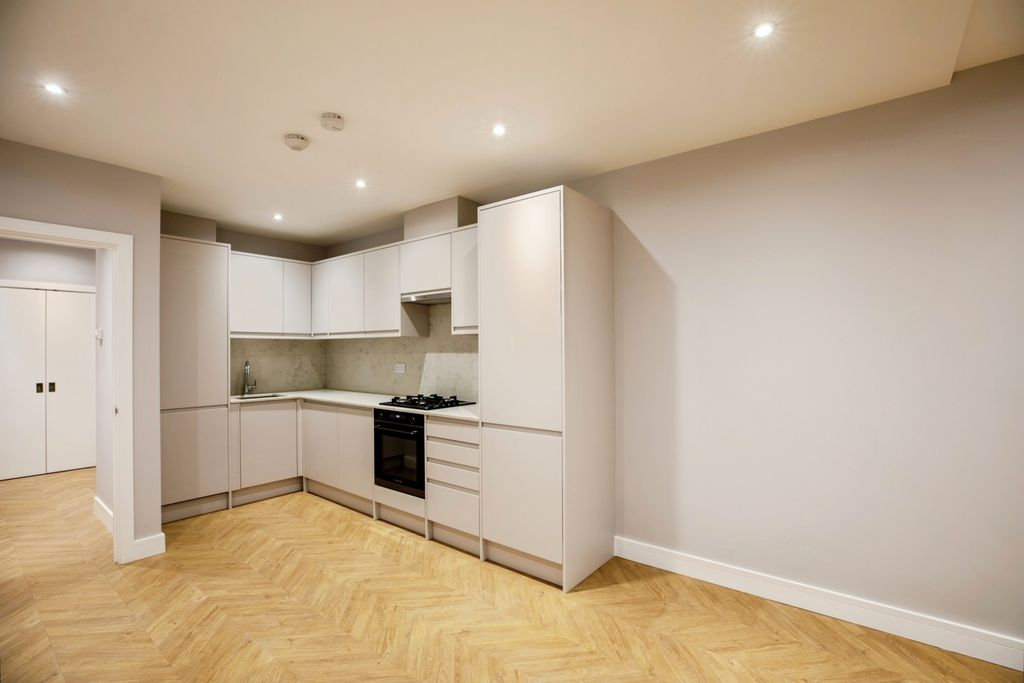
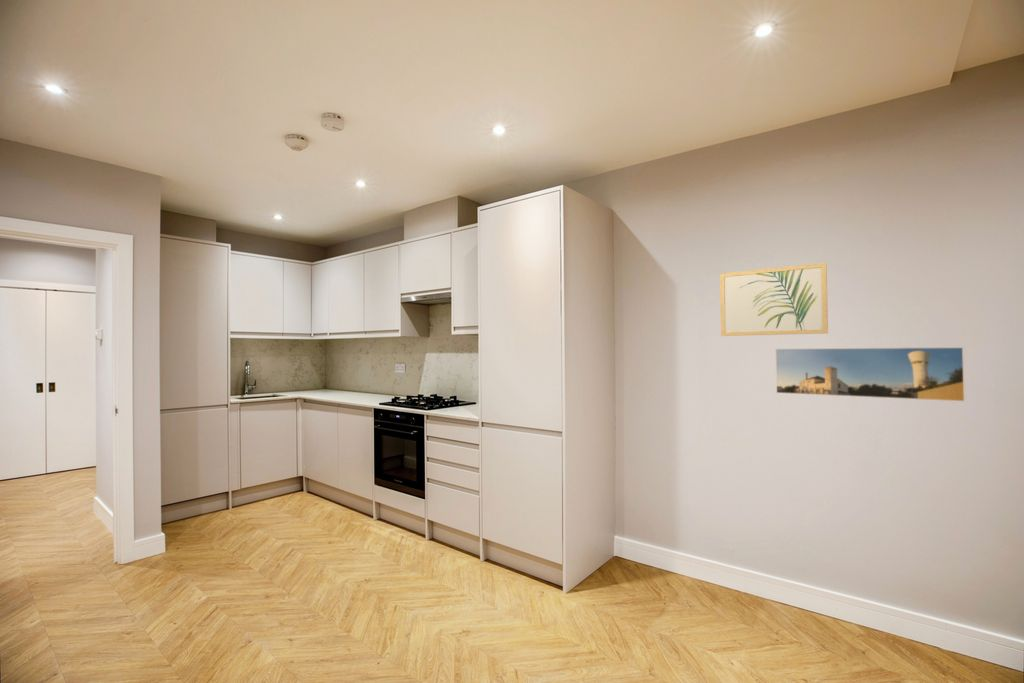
+ wall art [719,262,829,337]
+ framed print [774,346,966,403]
